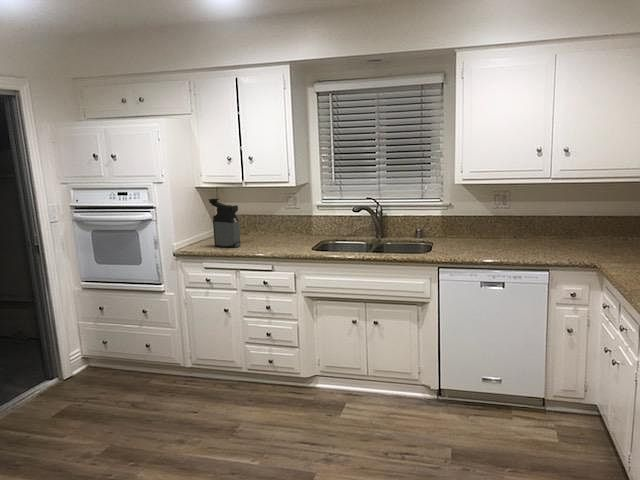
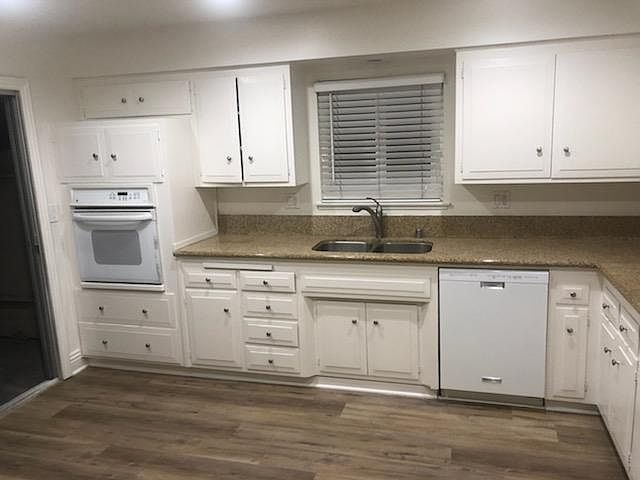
- coffee maker [207,198,242,248]
